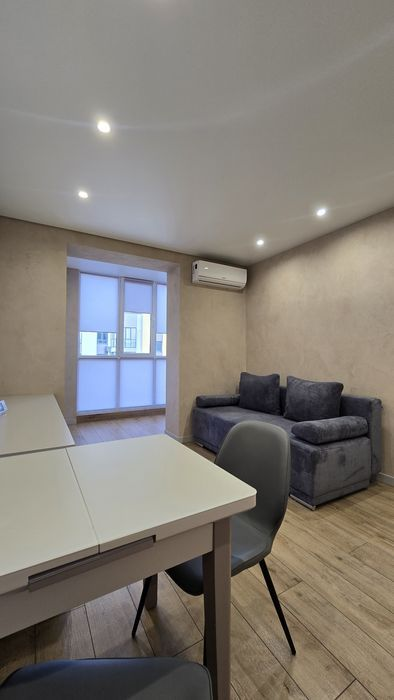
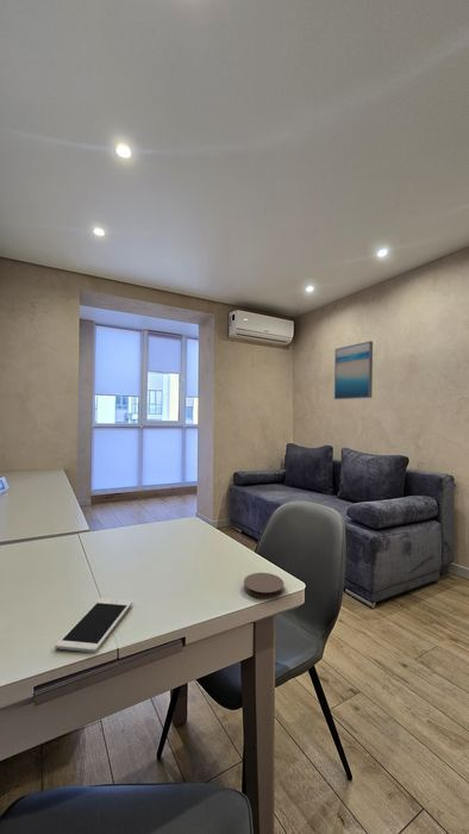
+ coaster [243,572,284,599]
+ wall art [333,340,374,400]
+ cell phone [55,597,133,653]
